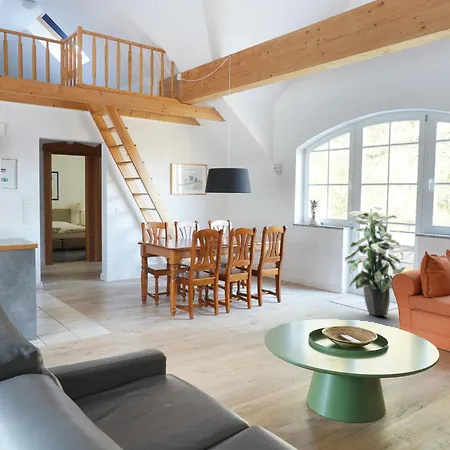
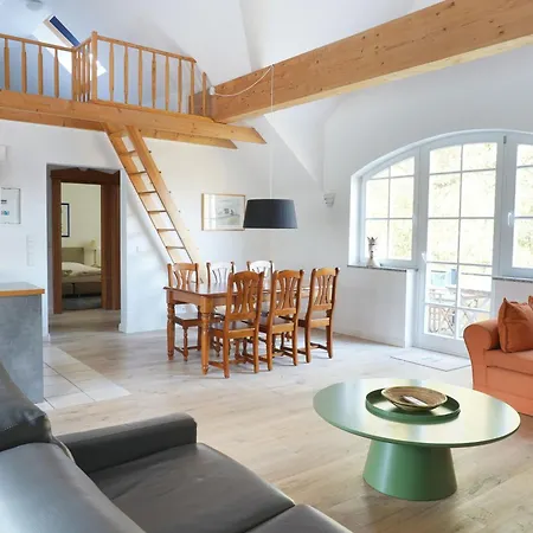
- indoor plant [344,205,406,316]
